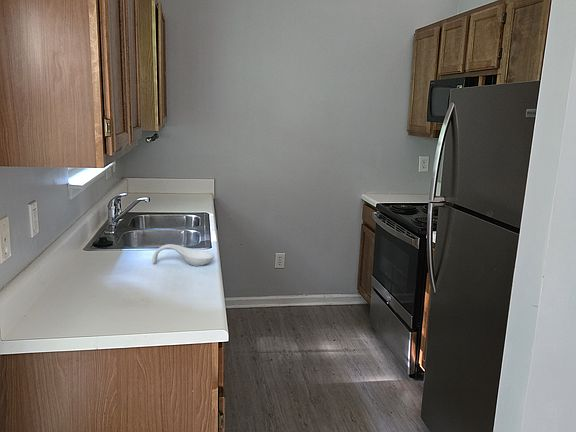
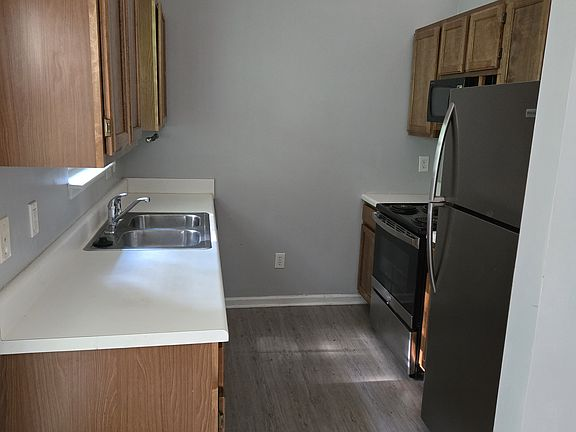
- spoon rest [151,243,215,267]
